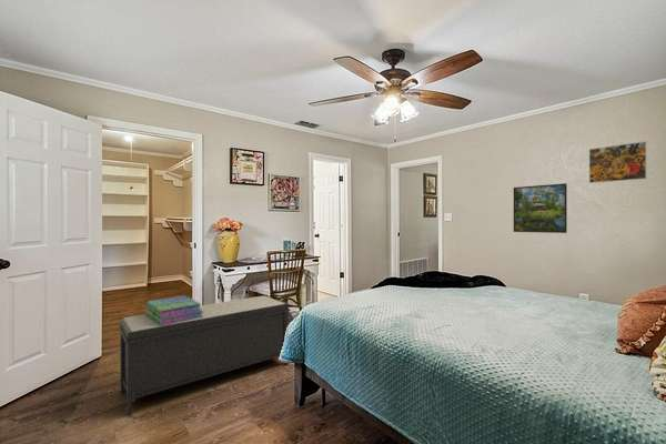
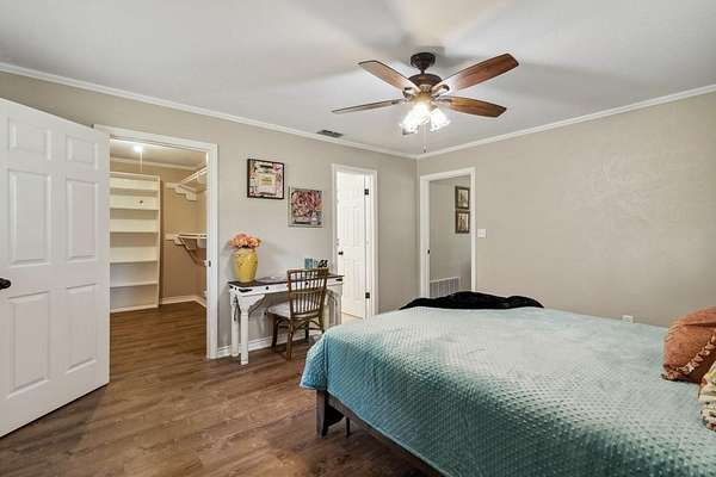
- stack of books [143,294,203,325]
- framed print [588,140,648,184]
- bench [118,295,291,416]
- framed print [513,182,568,234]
